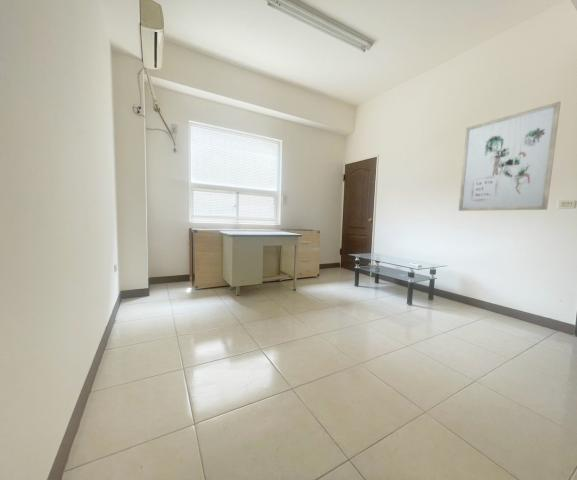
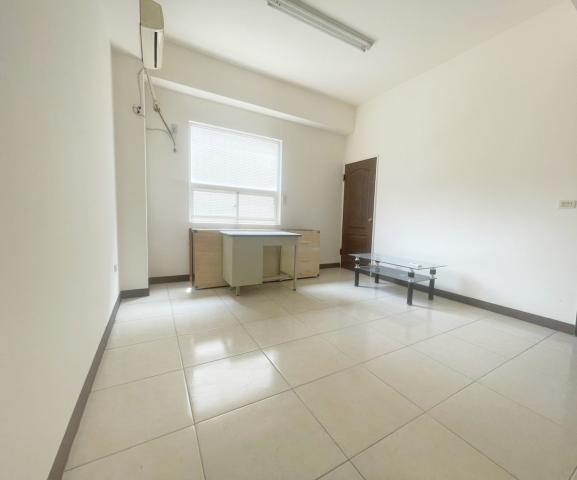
- wall art [458,101,562,212]
